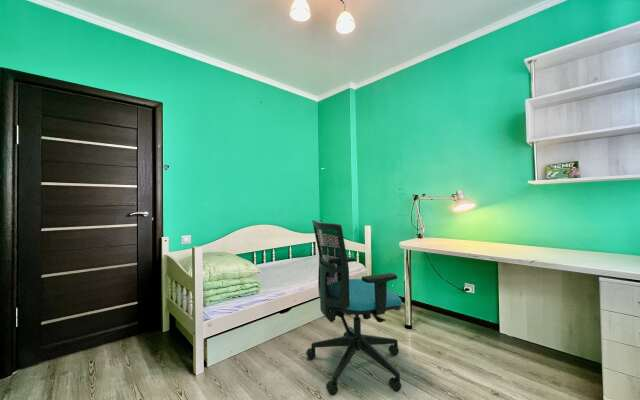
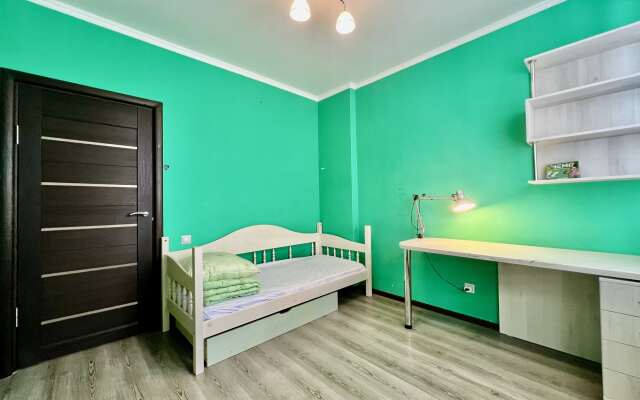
- office chair [305,219,403,397]
